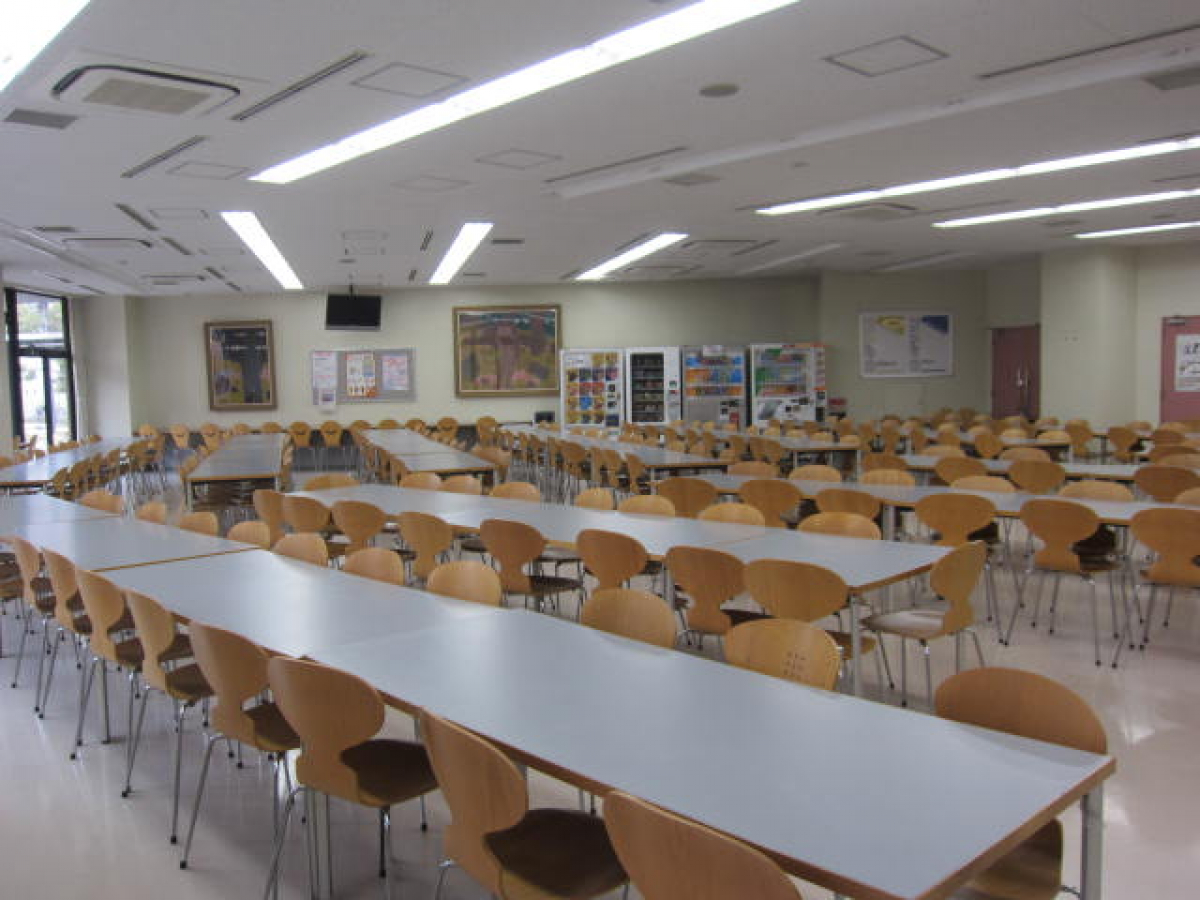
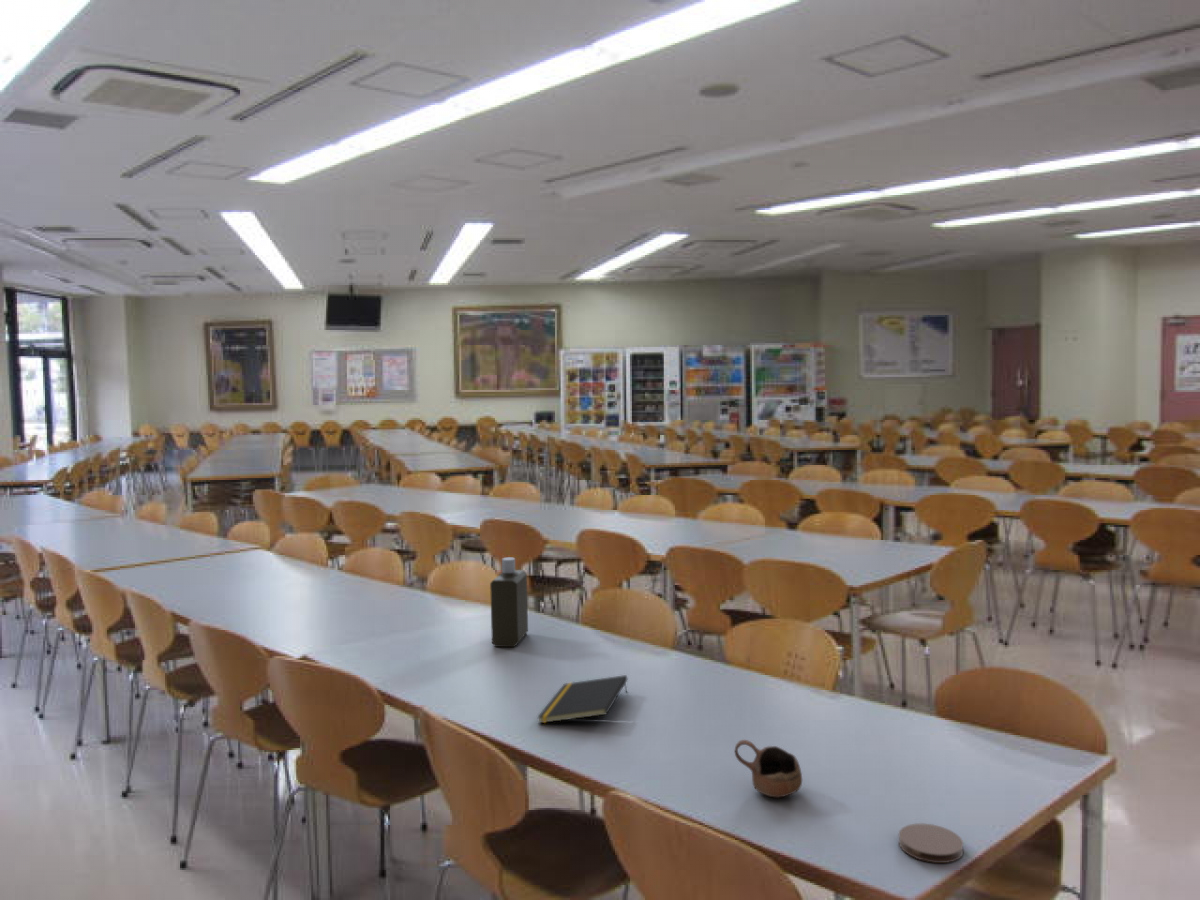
+ bottle [489,557,529,648]
+ cup [734,739,803,799]
+ notepad [536,674,628,724]
+ coaster [897,823,964,864]
